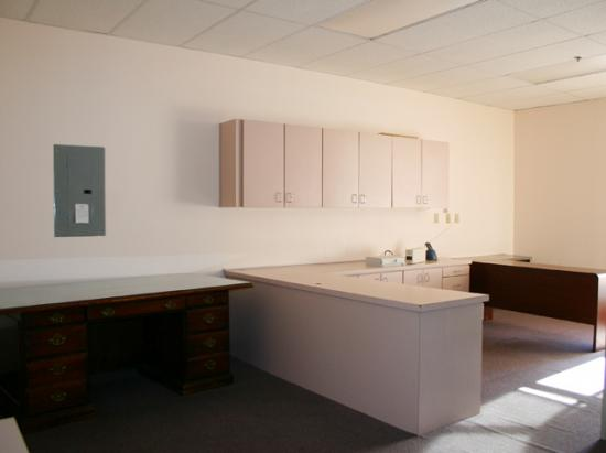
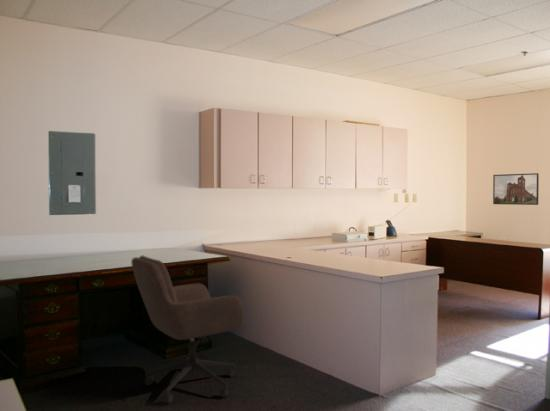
+ office chair [130,255,245,404]
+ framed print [492,172,540,206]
